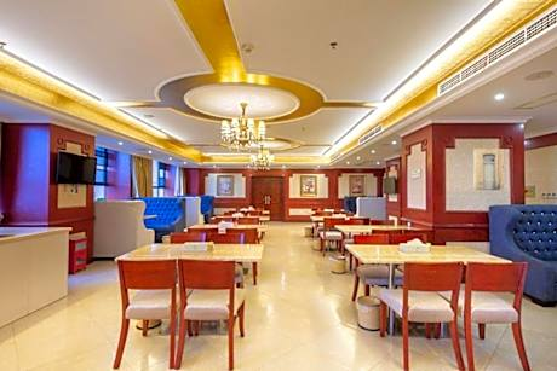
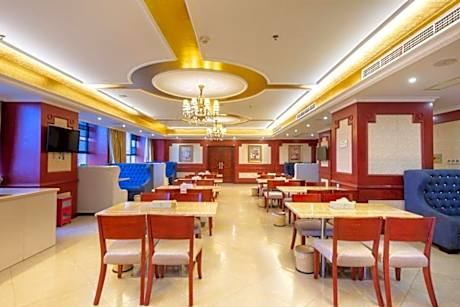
- wall art [472,147,505,191]
